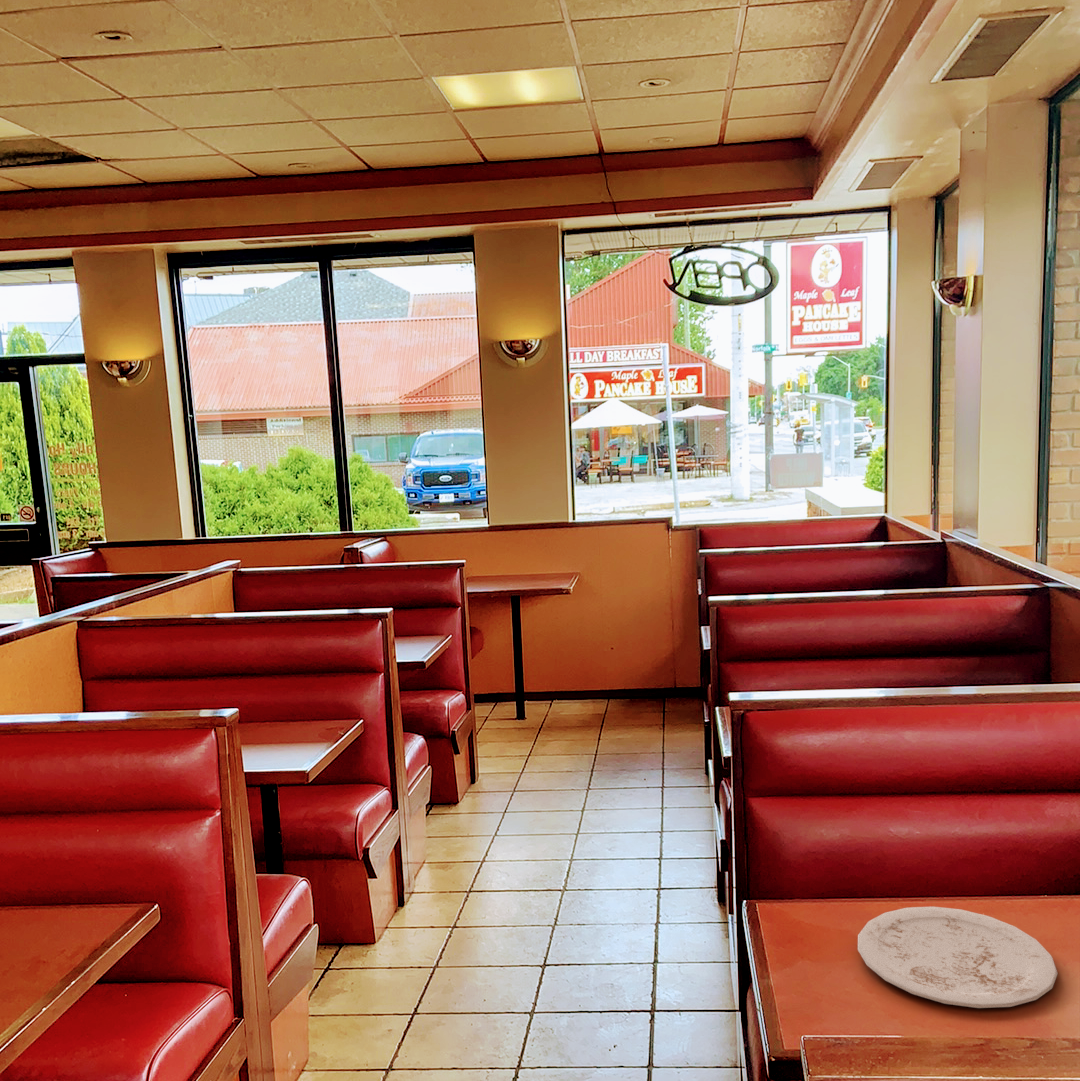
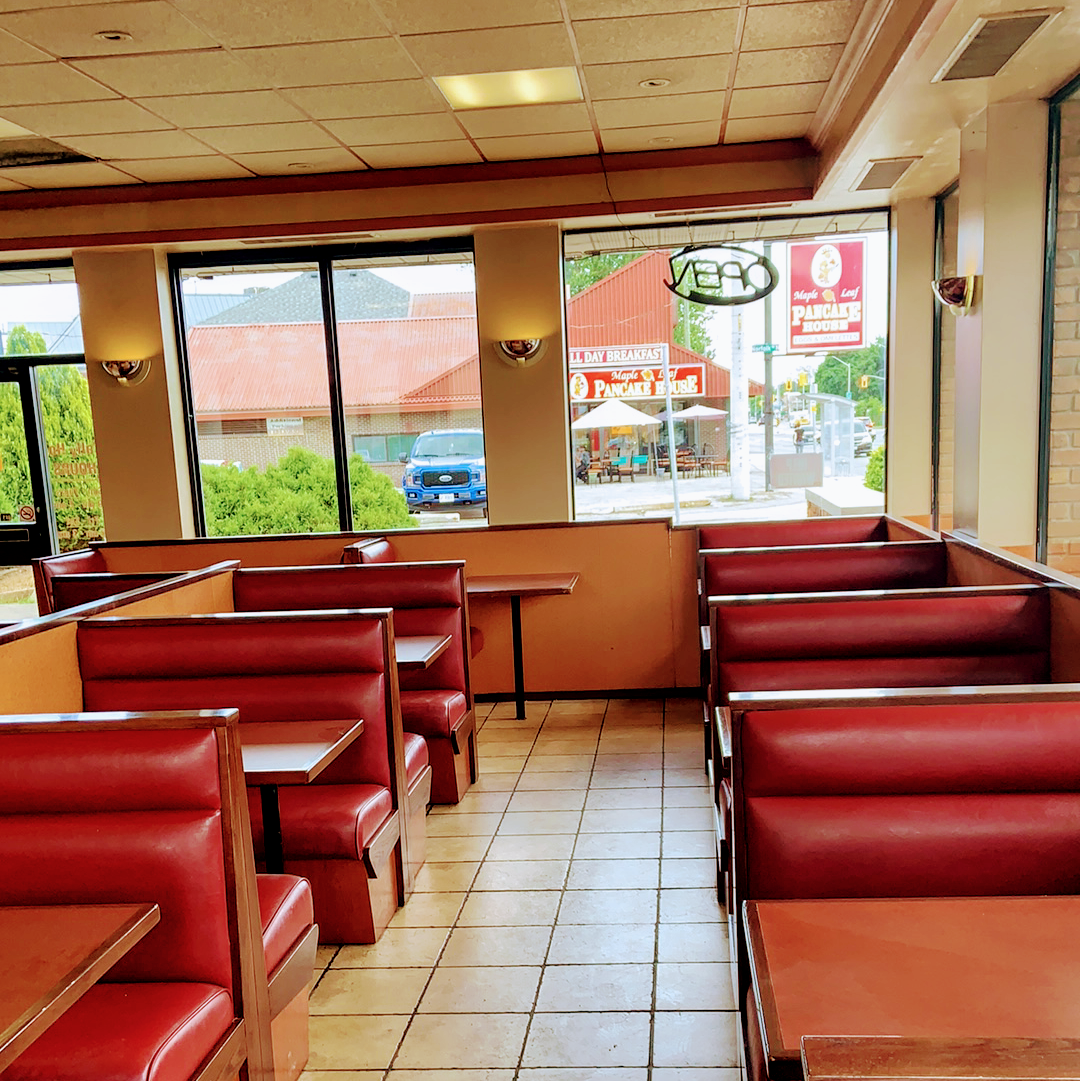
- plate [857,906,1059,1009]
